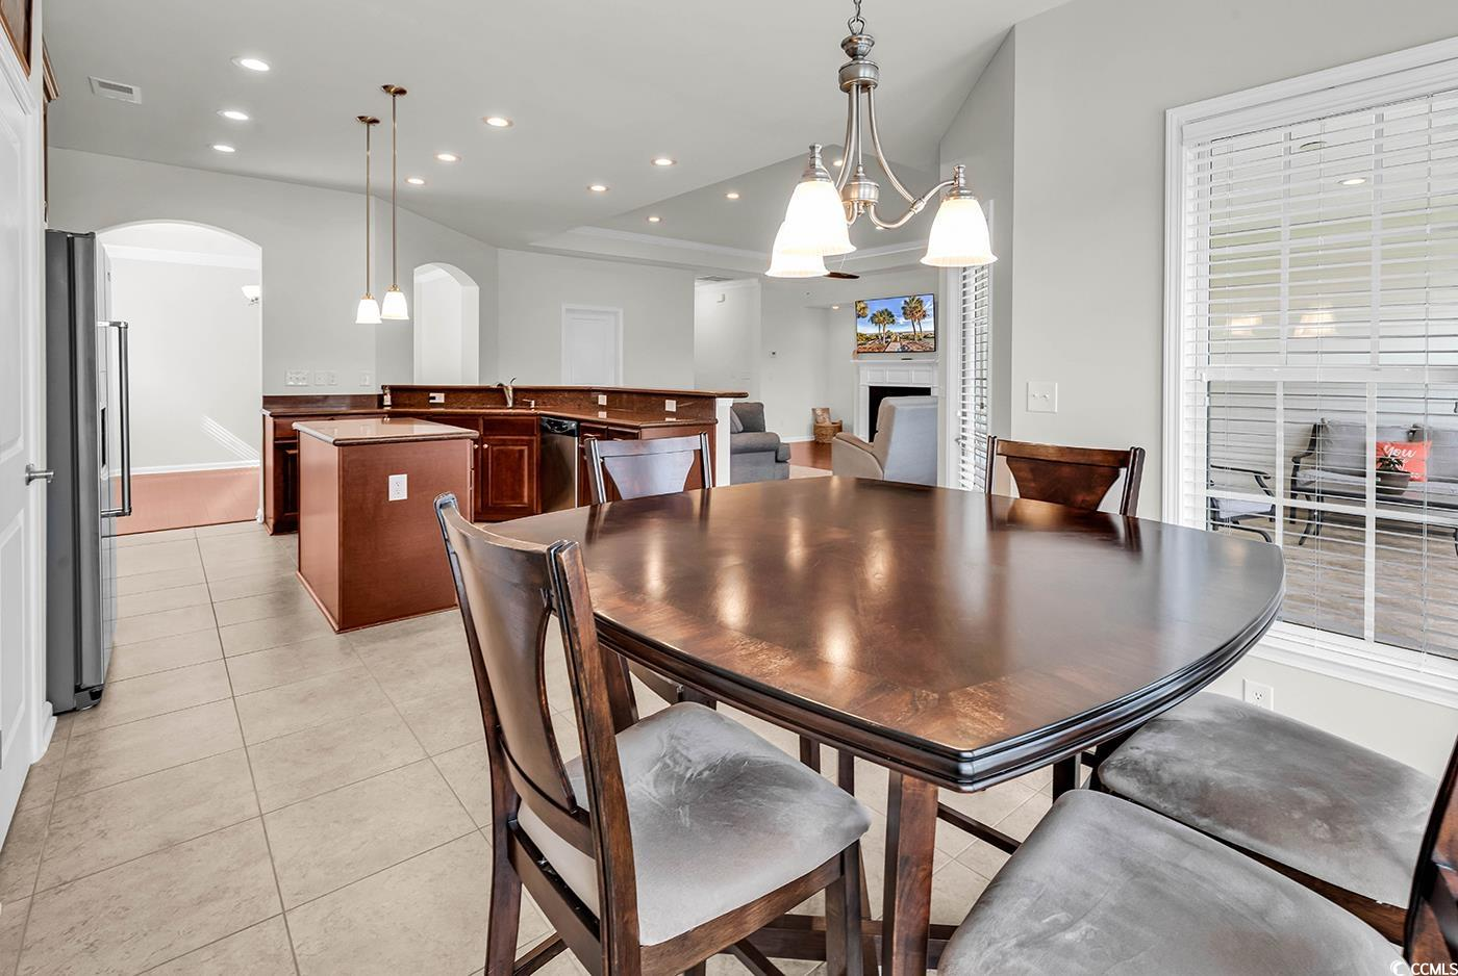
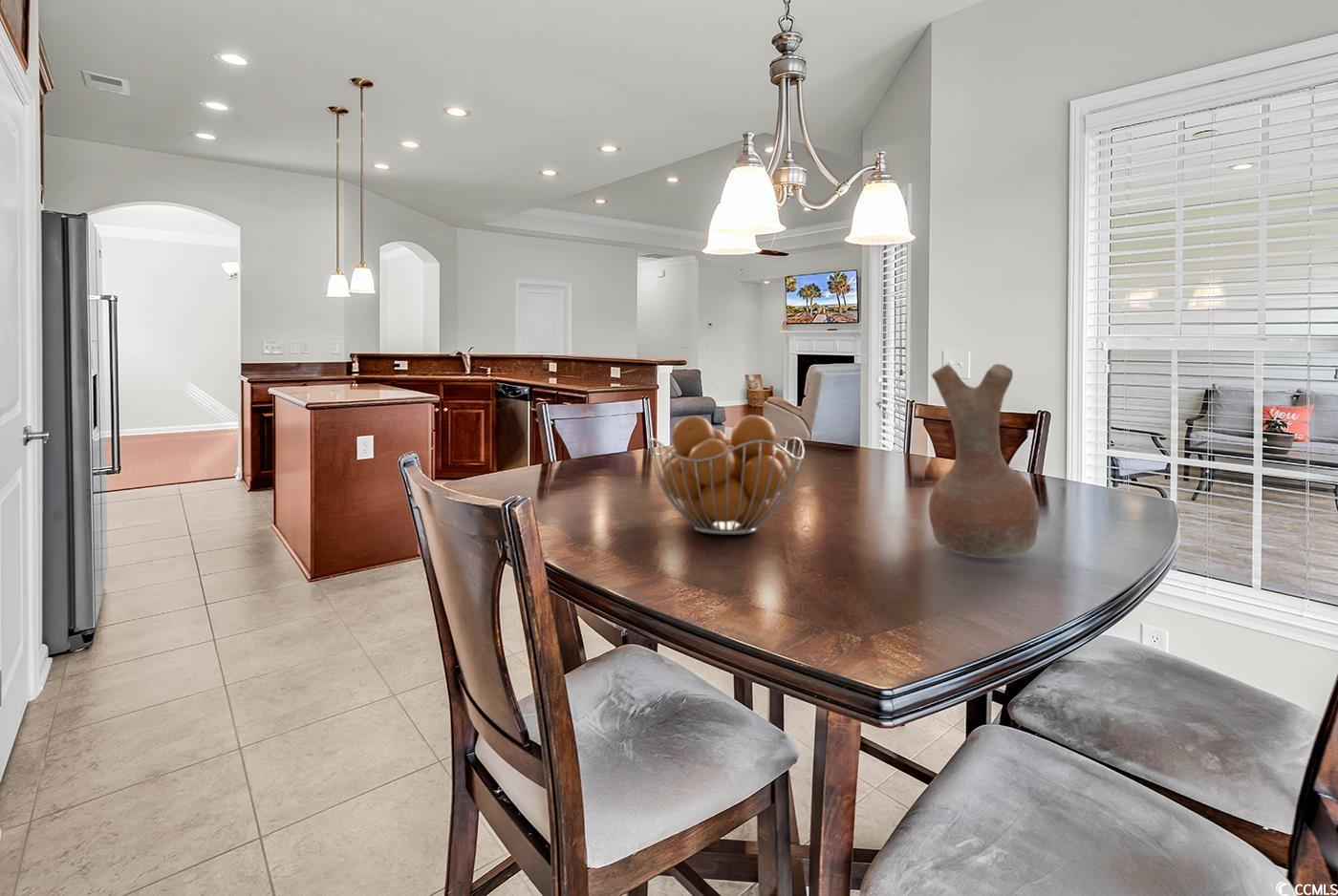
+ vase [928,363,1041,560]
+ fruit basket [648,415,806,536]
